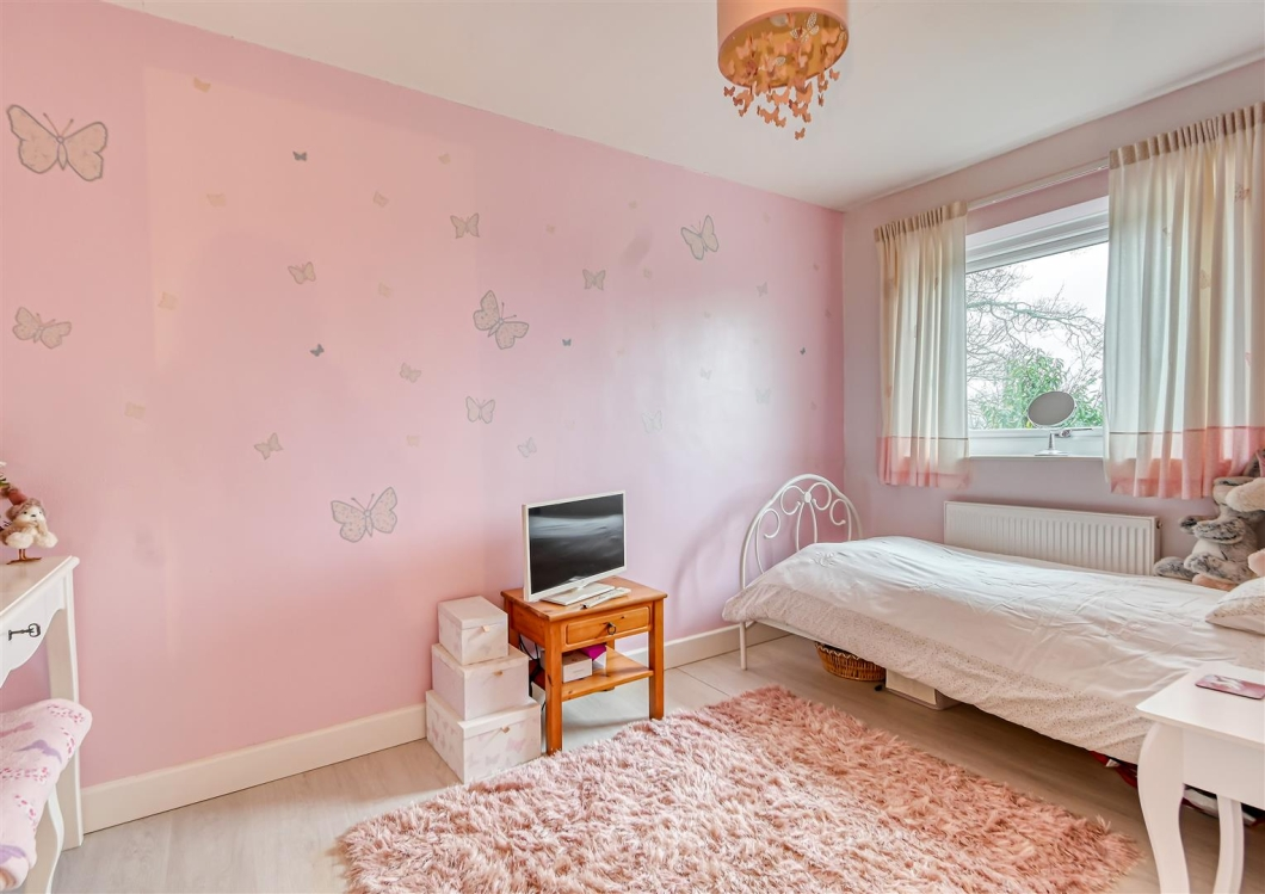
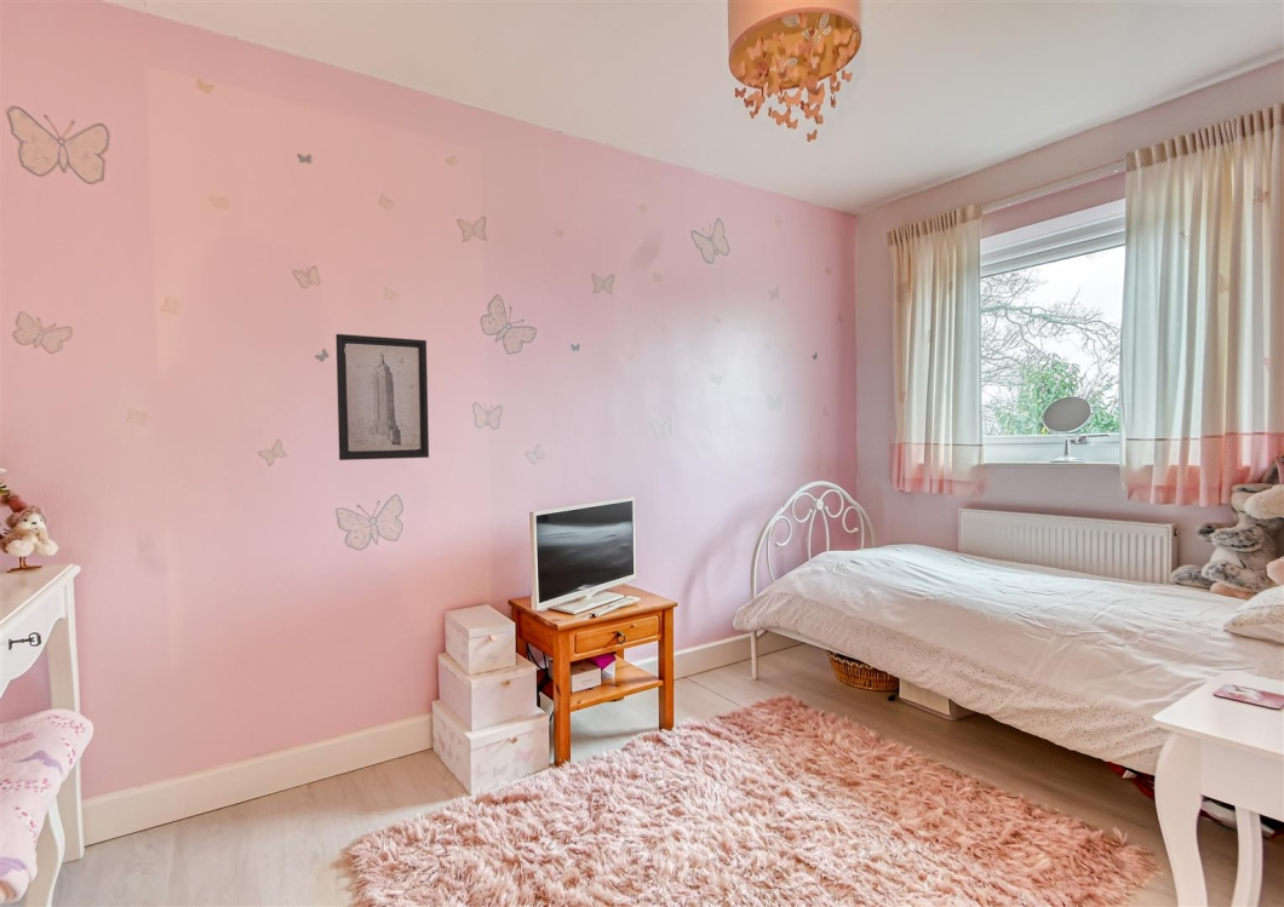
+ wall art [334,333,430,461]
